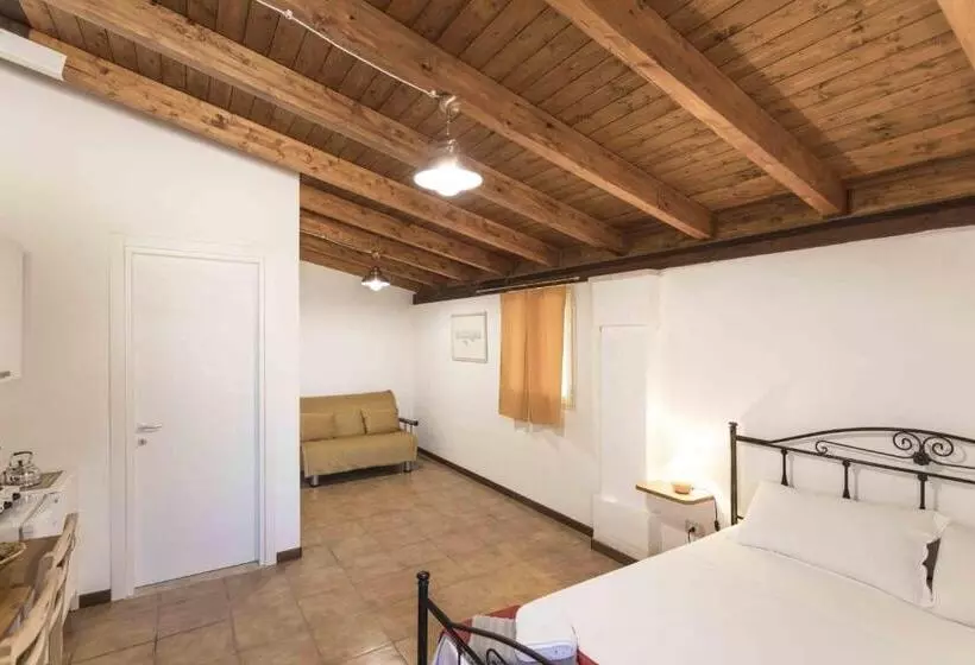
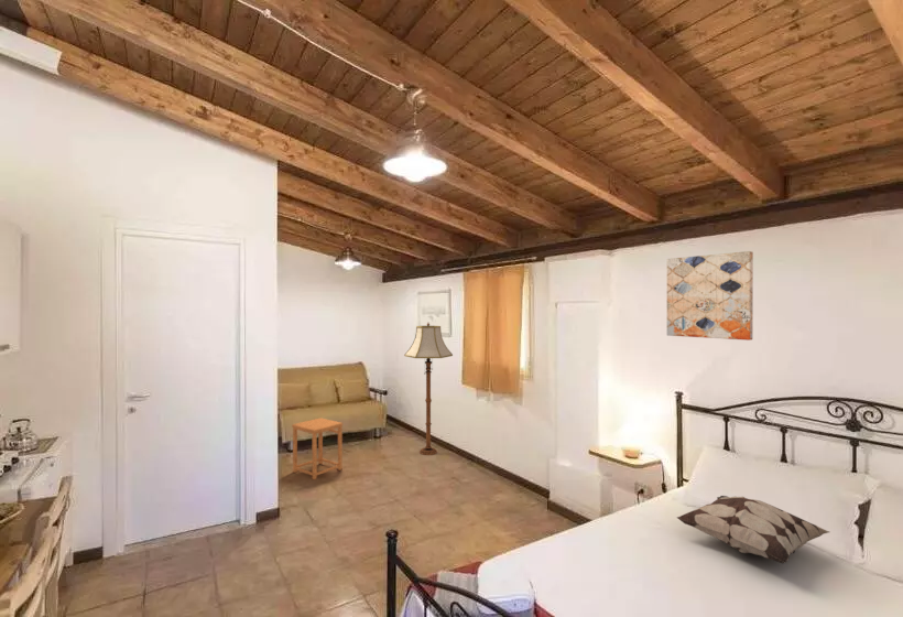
+ decorative pillow [676,495,830,564]
+ side table [291,416,344,480]
+ wall art [665,250,754,342]
+ floor lamp [403,322,454,456]
